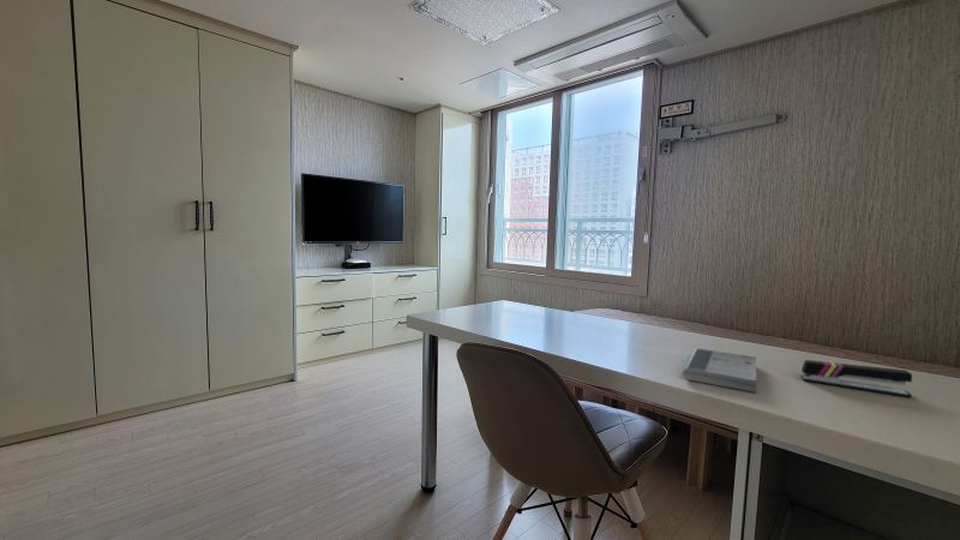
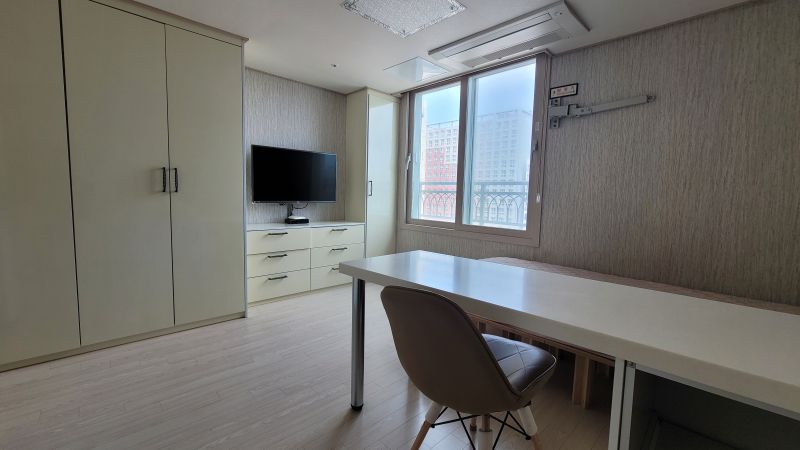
- book [682,347,758,394]
- stapler [800,359,913,398]
